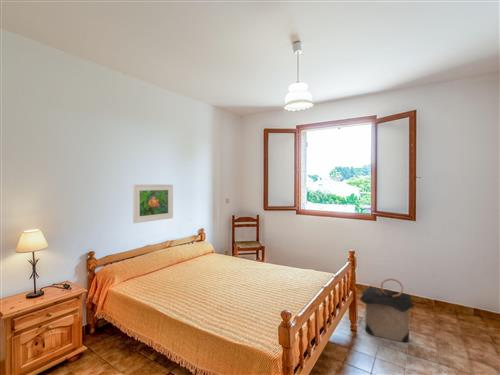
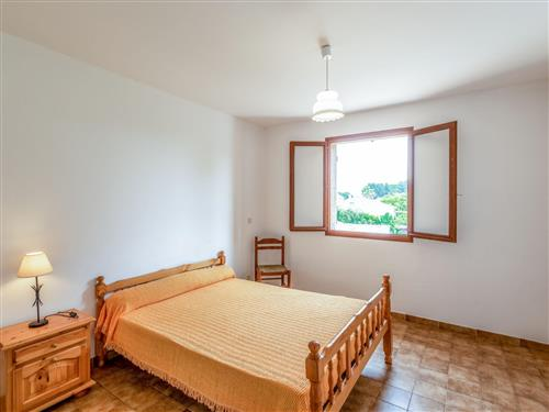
- laundry hamper [359,278,415,343]
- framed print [132,183,174,224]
